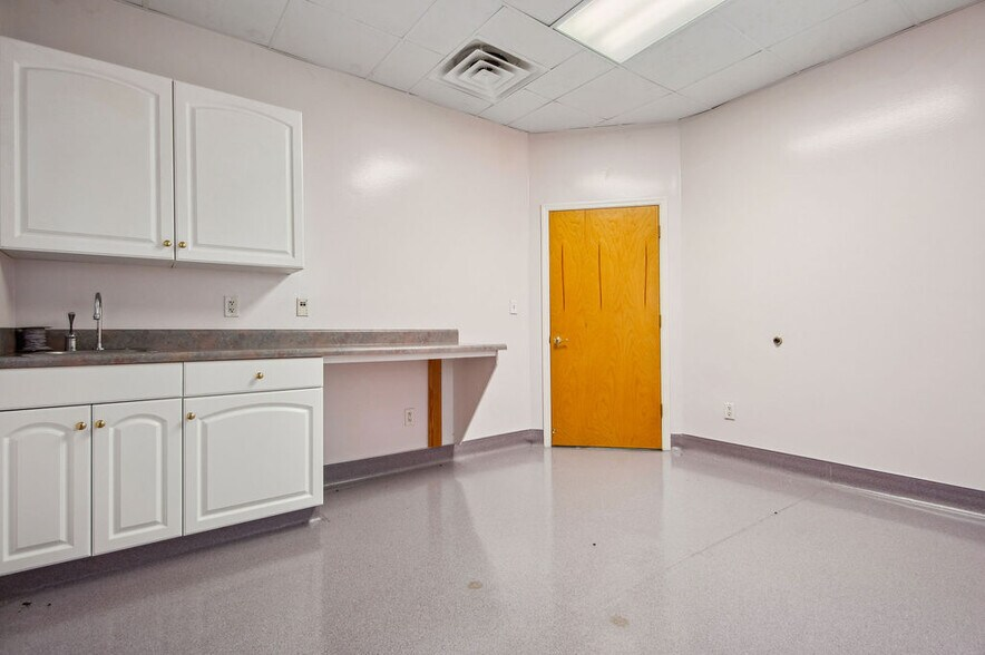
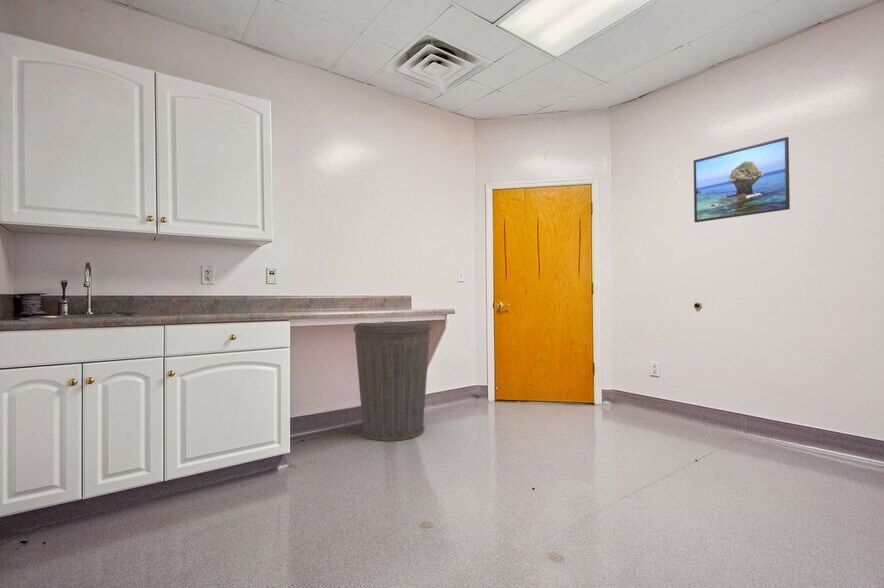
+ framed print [693,136,791,223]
+ trash can [353,320,432,442]
